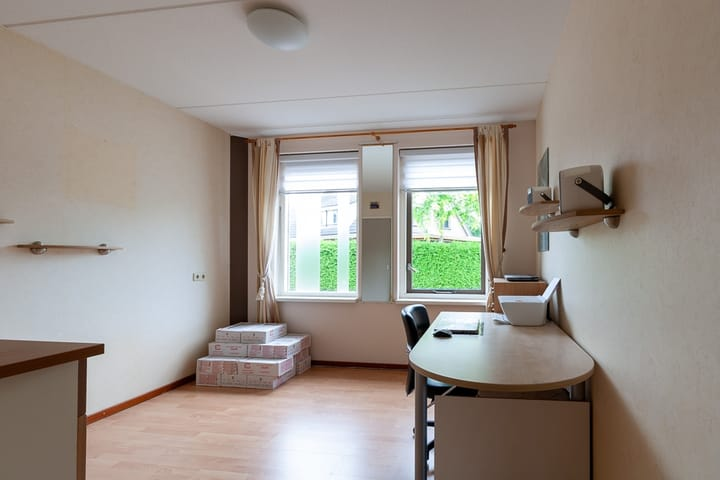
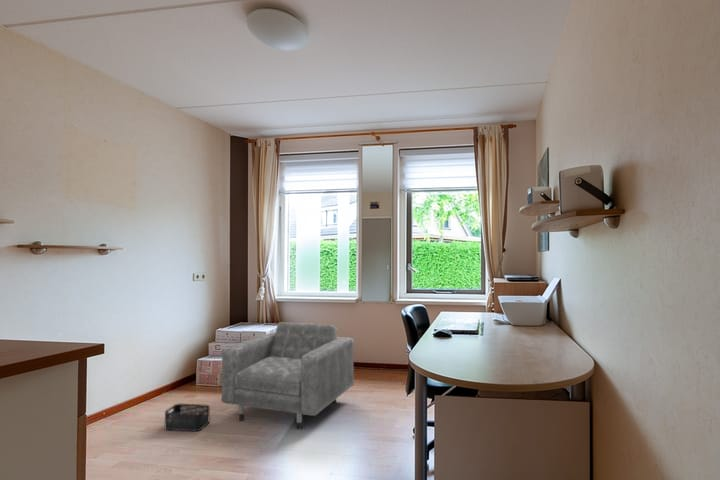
+ armchair [220,321,355,430]
+ storage bin [164,403,211,432]
